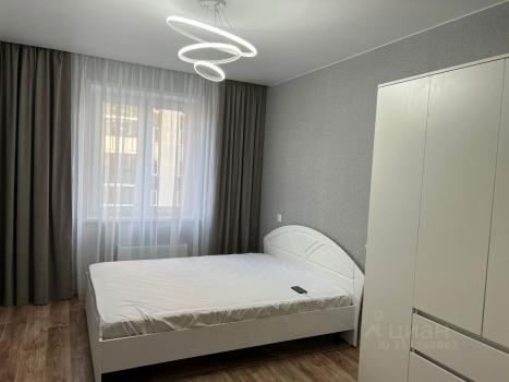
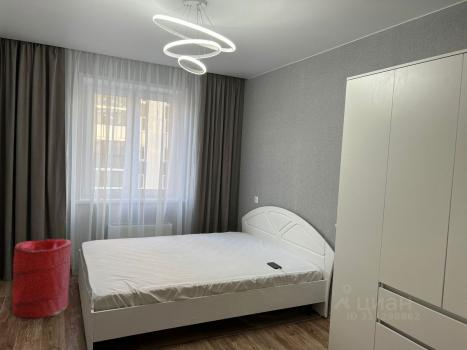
+ laundry hamper [12,238,72,319]
